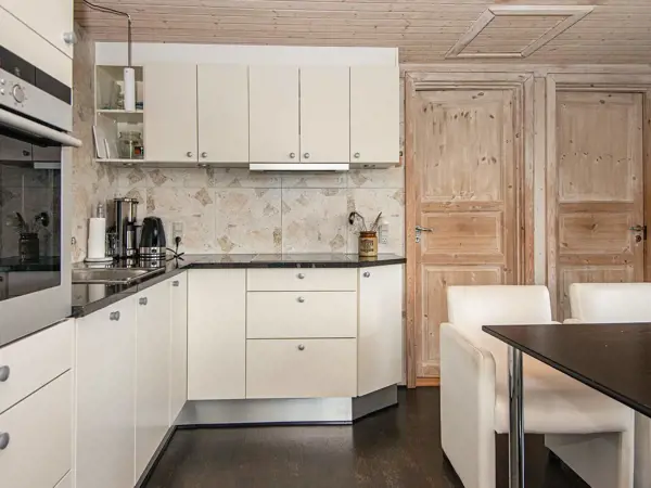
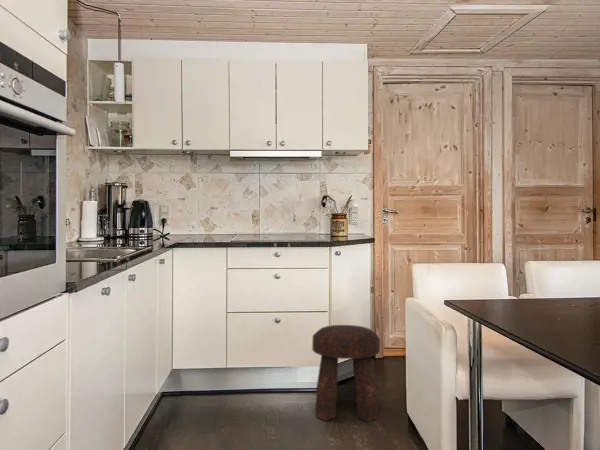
+ stool [311,324,381,423]
